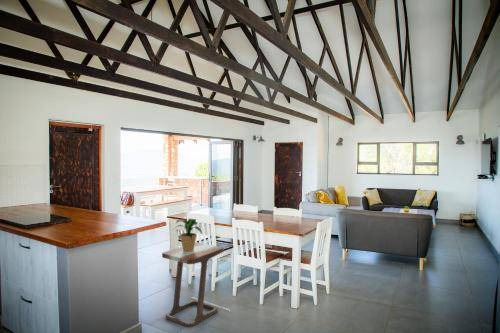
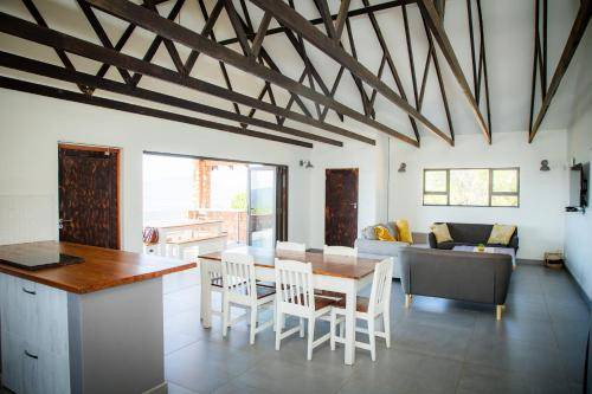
- side table [161,242,229,328]
- potted plant [174,218,203,252]
